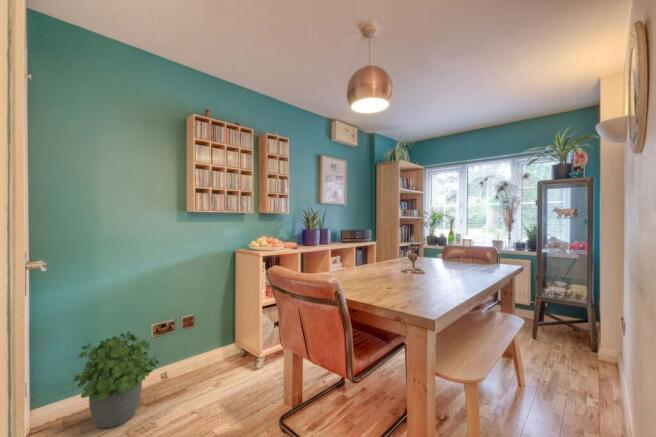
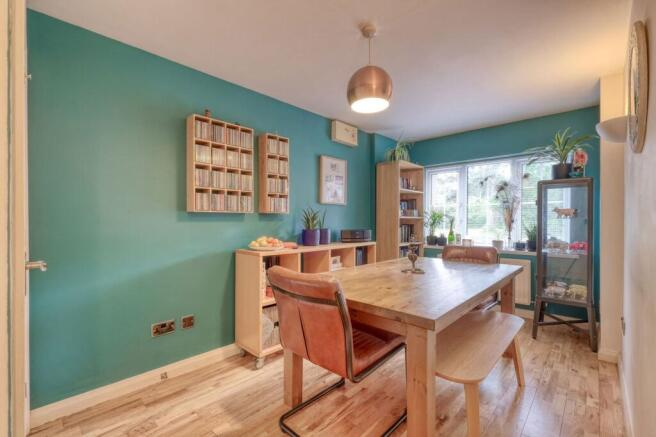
- potted plant [72,330,160,429]
